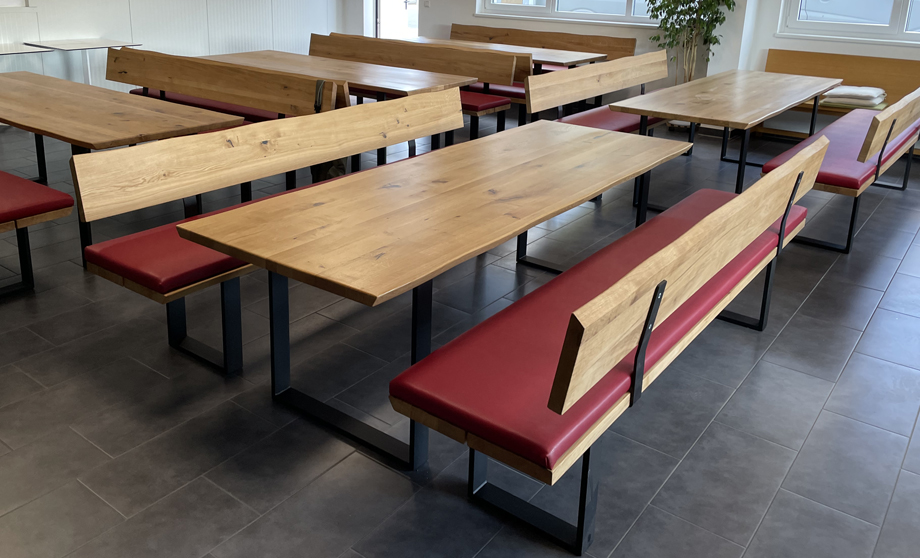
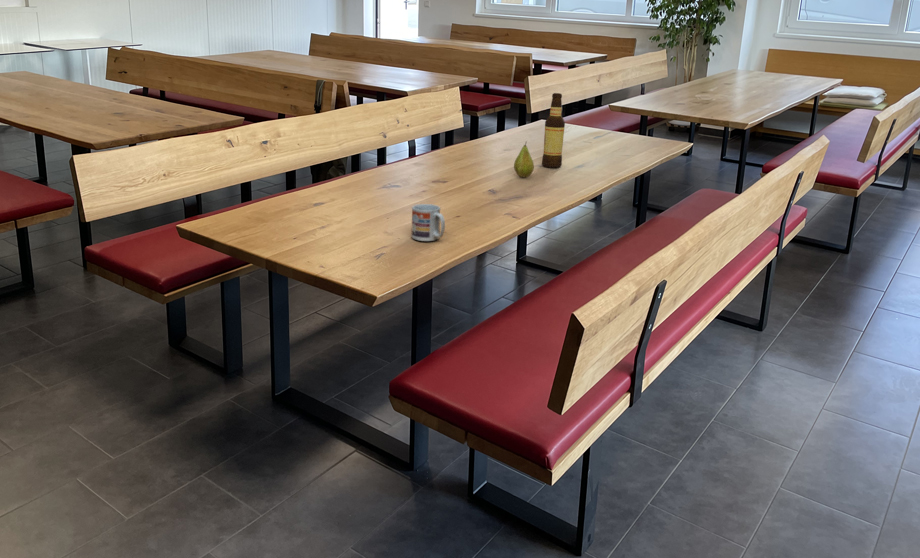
+ cup [411,203,446,242]
+ fruit [513,141,535,178]
+ bottle [541,92,566,169]
